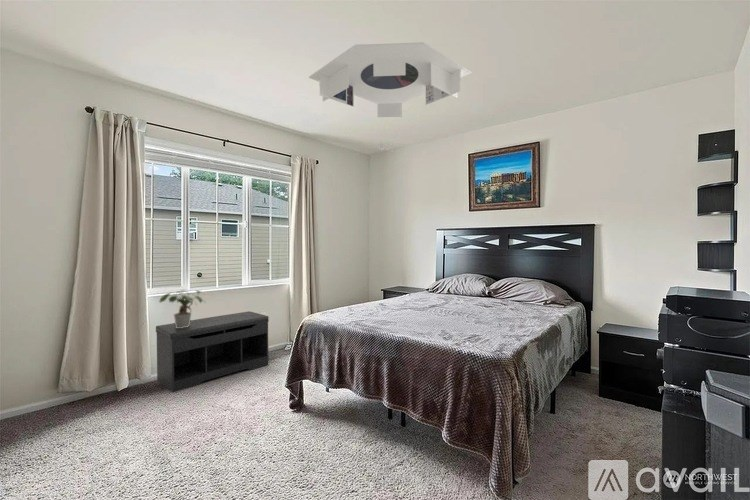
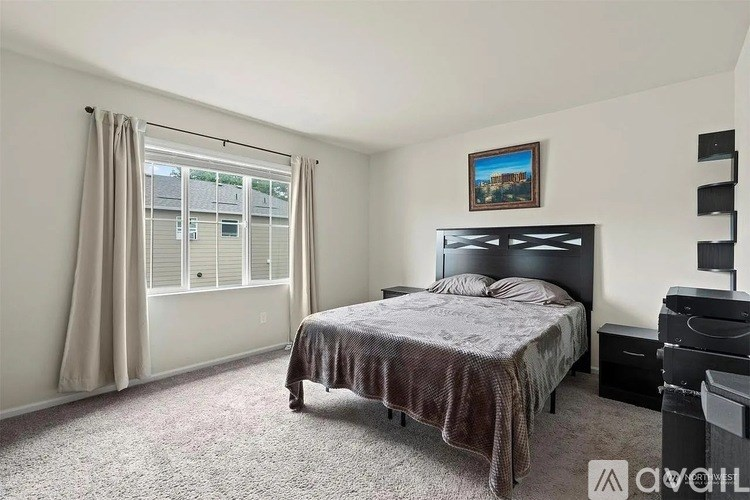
- potted plant [158,289,207,328]
- bench [155,310,270,393]
- ceiling light [308,41,473,153]
